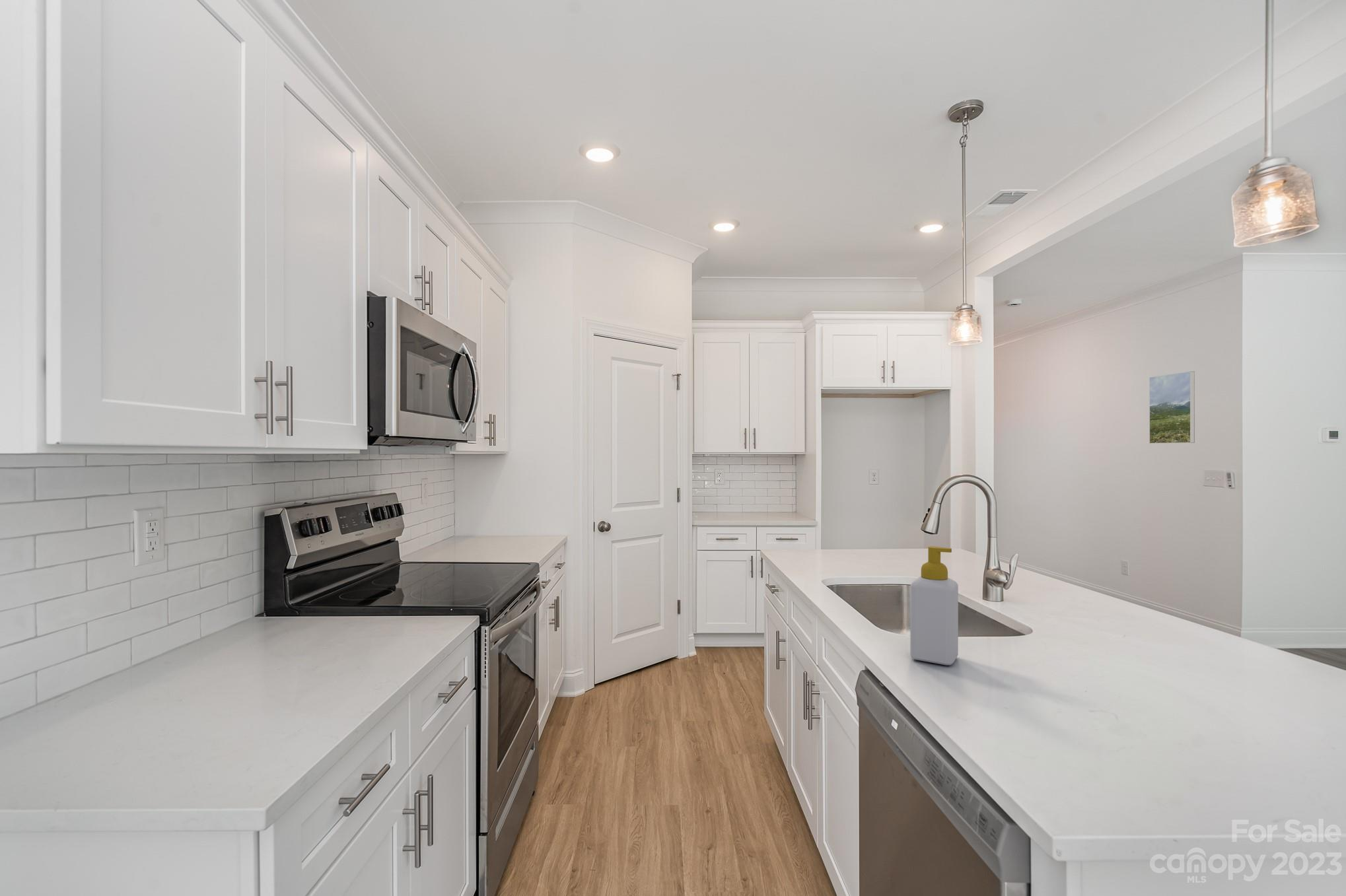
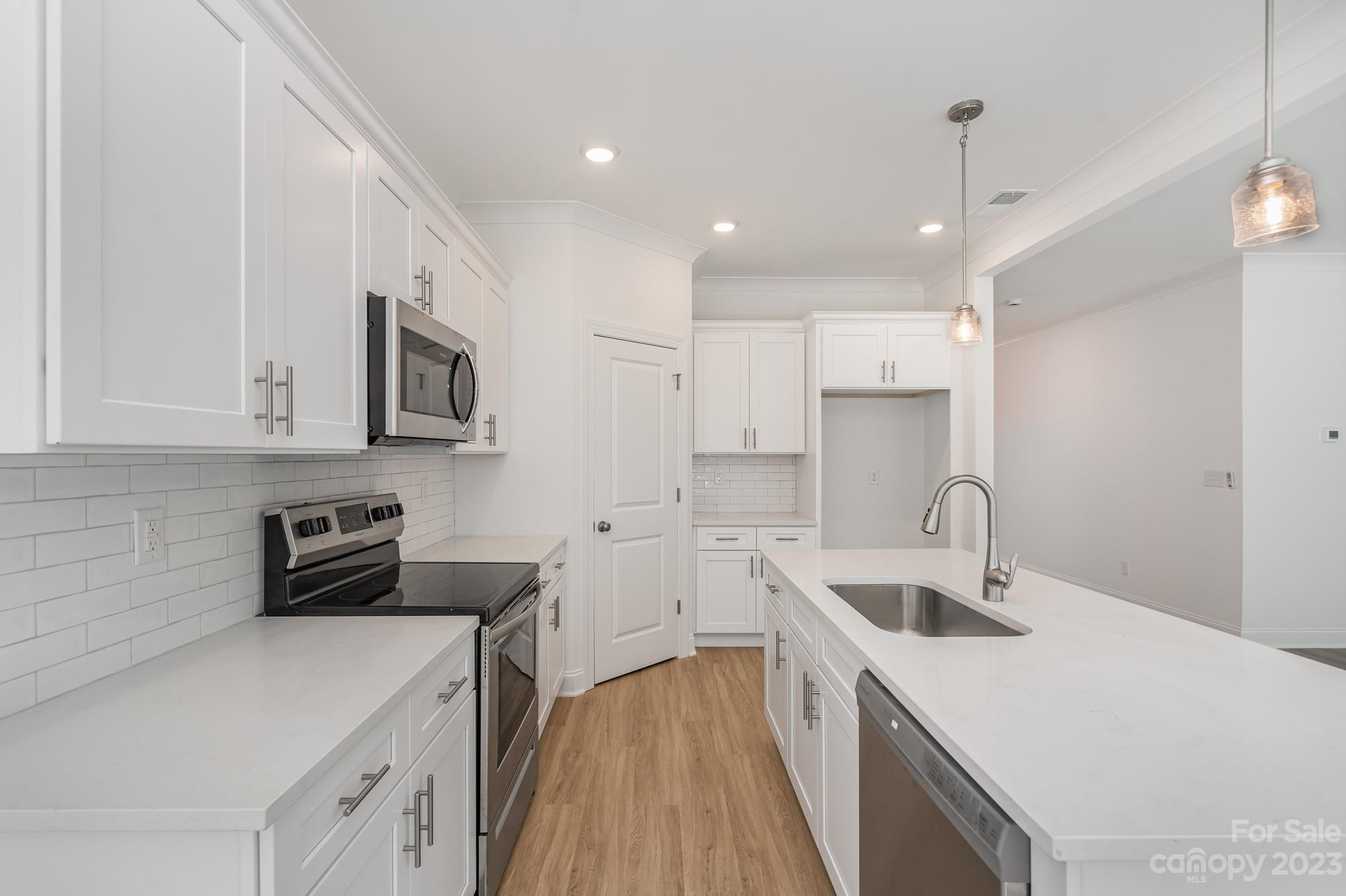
- soap bottle [909,545,959,666]
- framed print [1149,370,1195,444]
